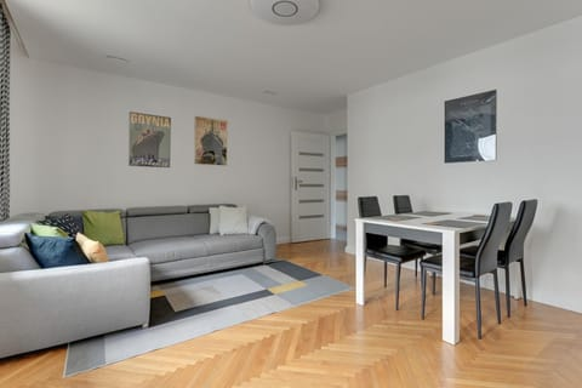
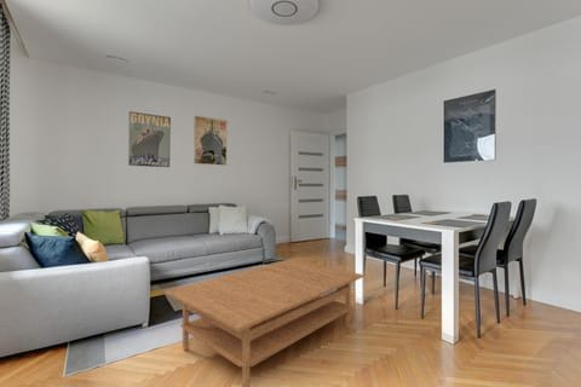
+ coffee table [163,258,364,387]
